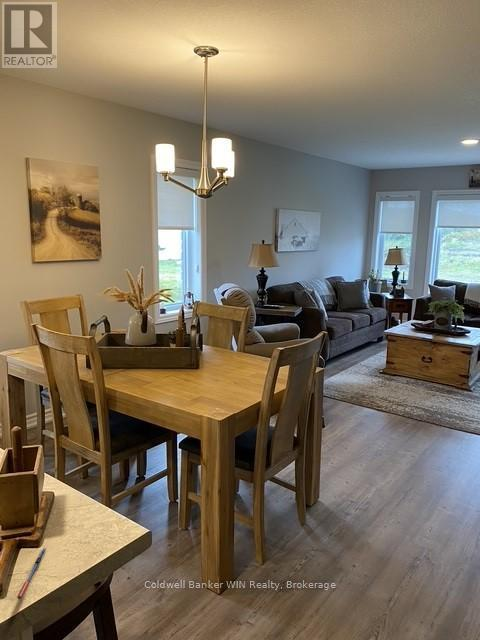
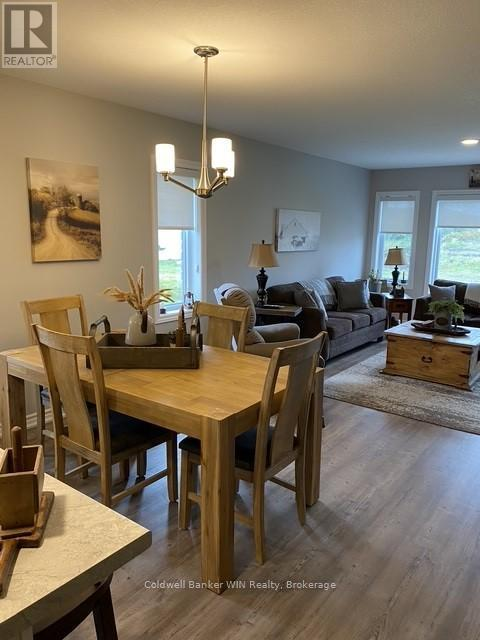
- pen [16,546,47,600]
